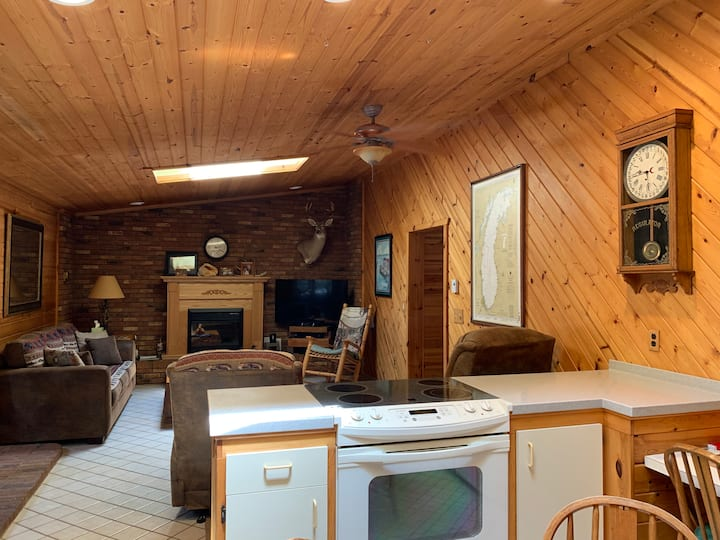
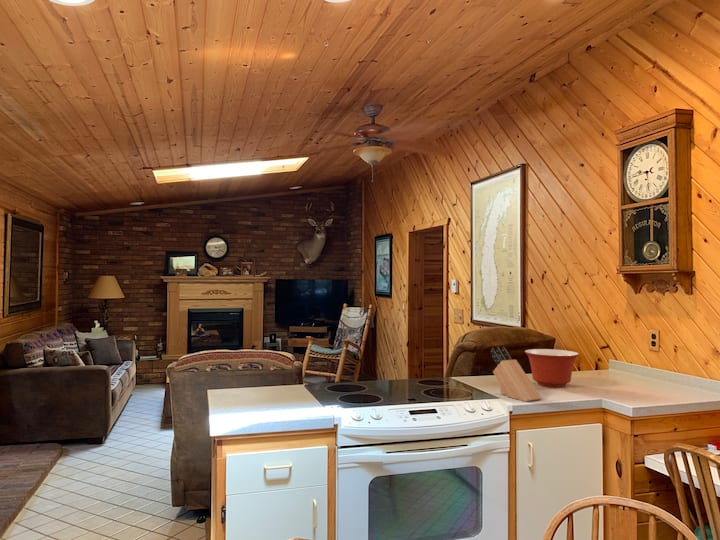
+ knife block [490,346,543,403]
+ mixing bowl [524,348,580,388]
